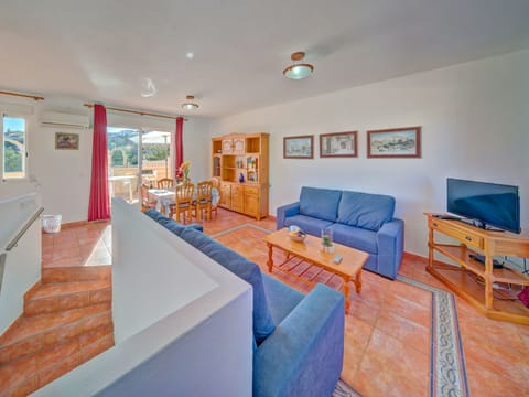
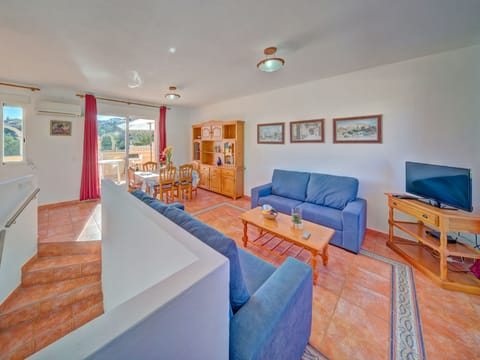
- wastebasket [42,214,63,234]
